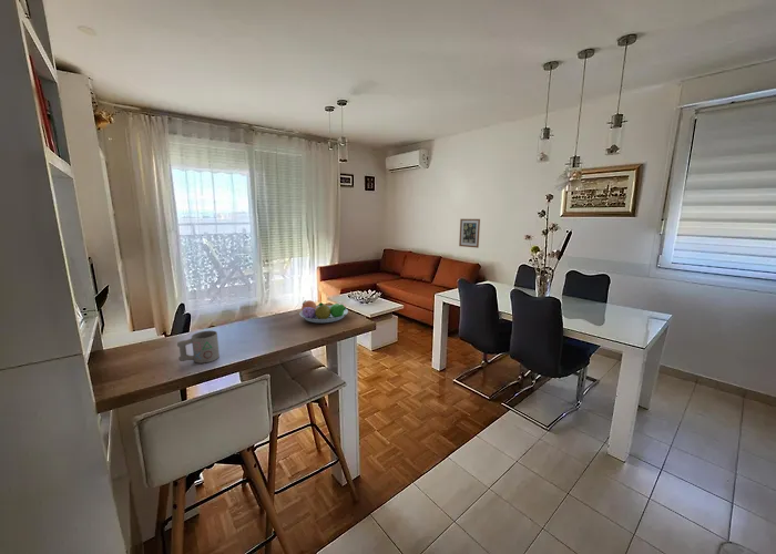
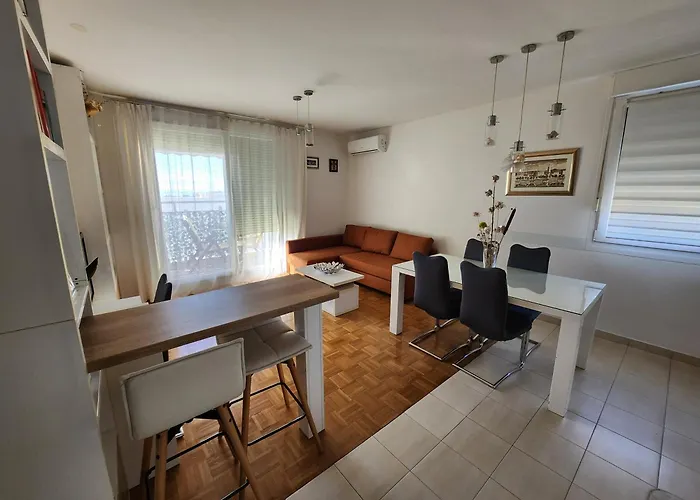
- mug [176,329,221,365]
- wall art [458,218,481,249]
- fruit bowl [298,299,349,324]
